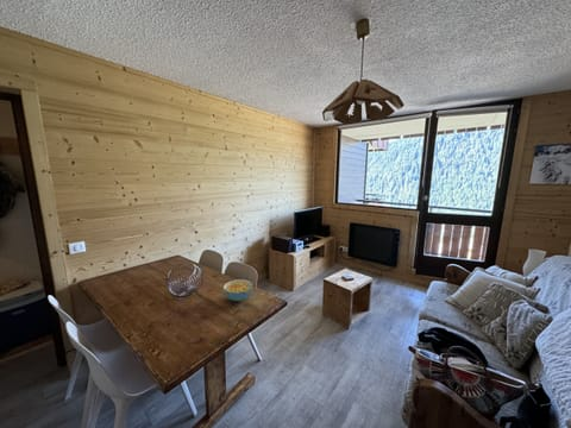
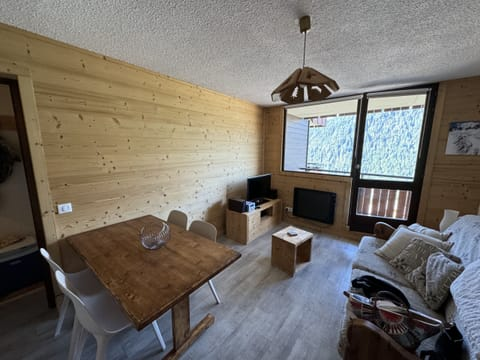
- cereal bowl [222,278,253,302]
